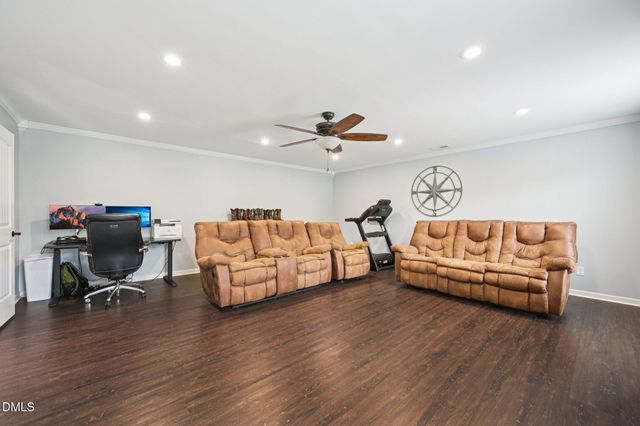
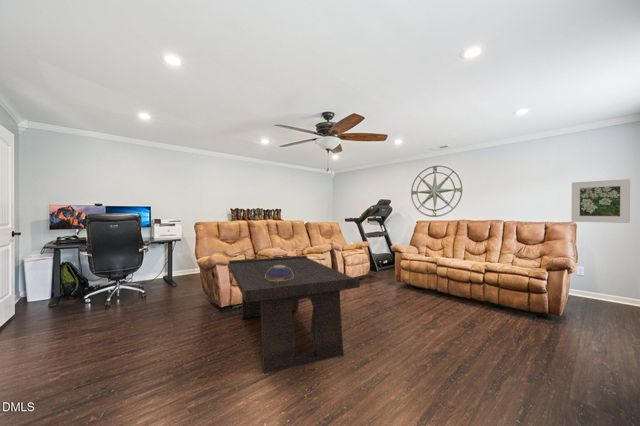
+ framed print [570,178,631,224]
+ coffee table [228,254,361,375]
+ decorative bowl [265,265,294,281]
